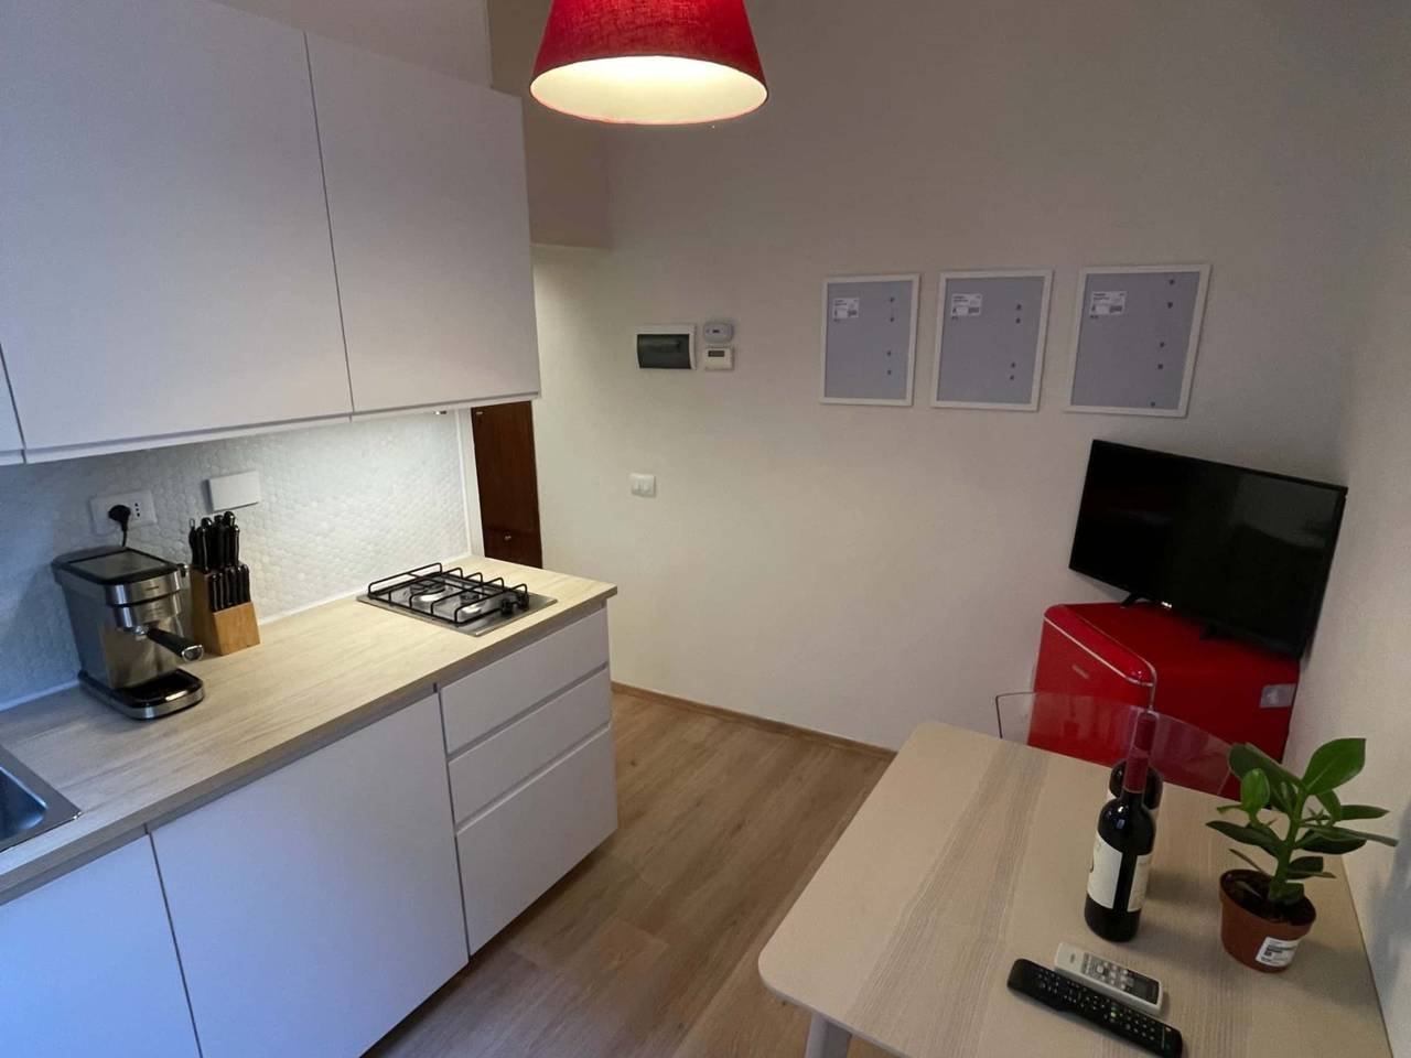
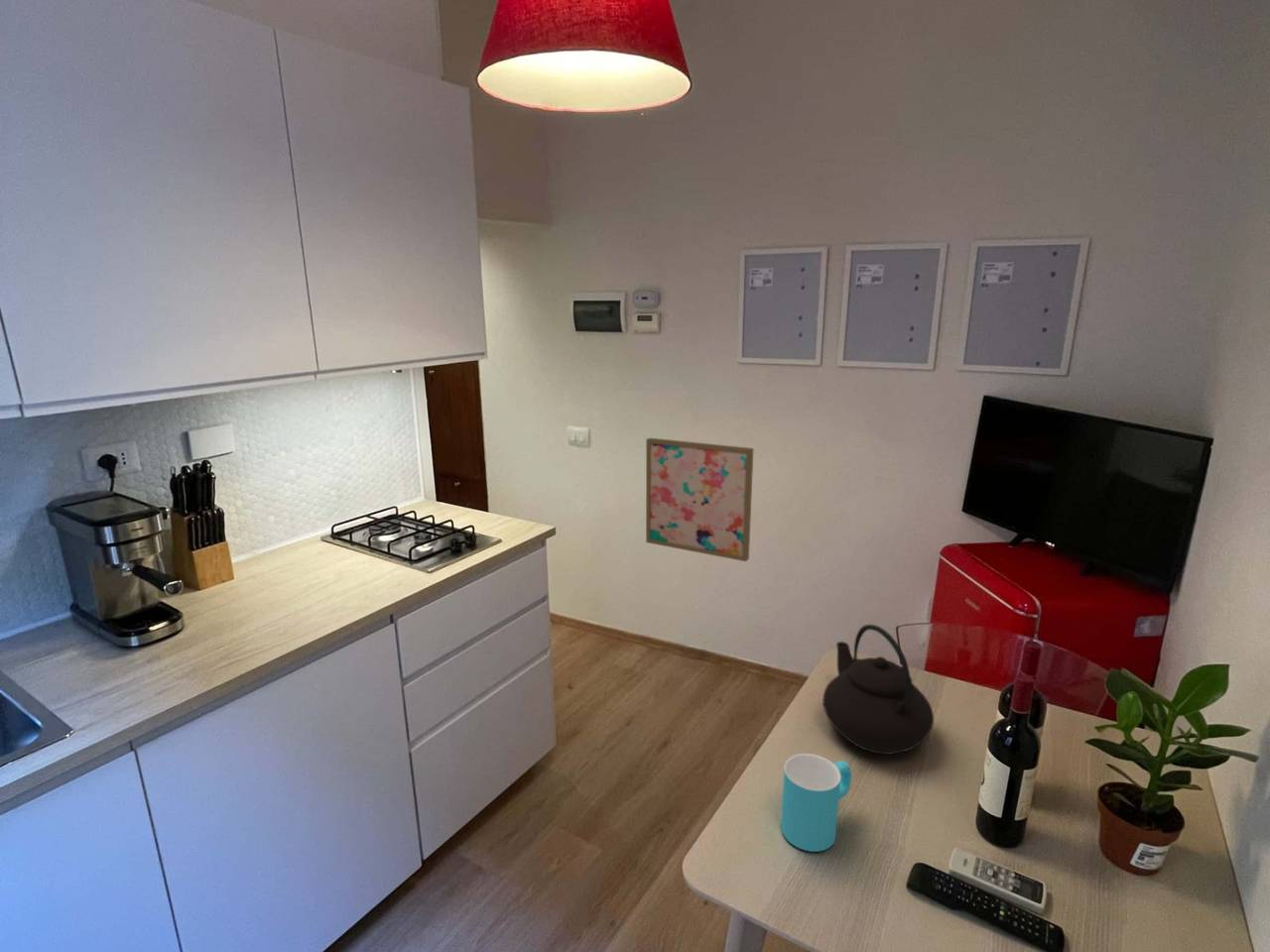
+ cup [780,753,852,853]
+ wall art [645,437,755,562]
+ teapot [822,624,935,756]
